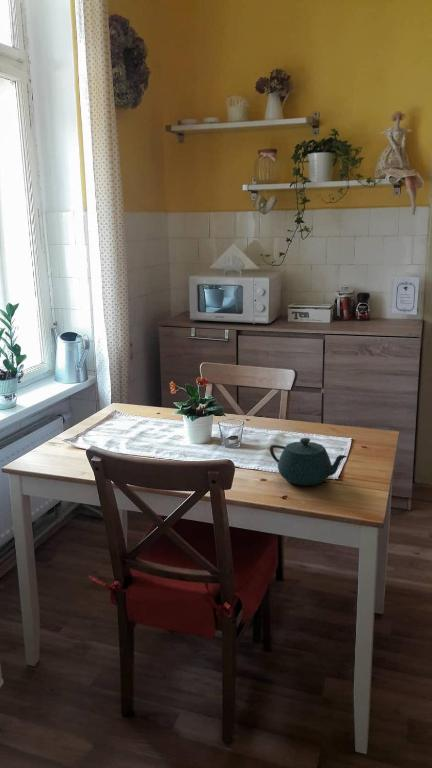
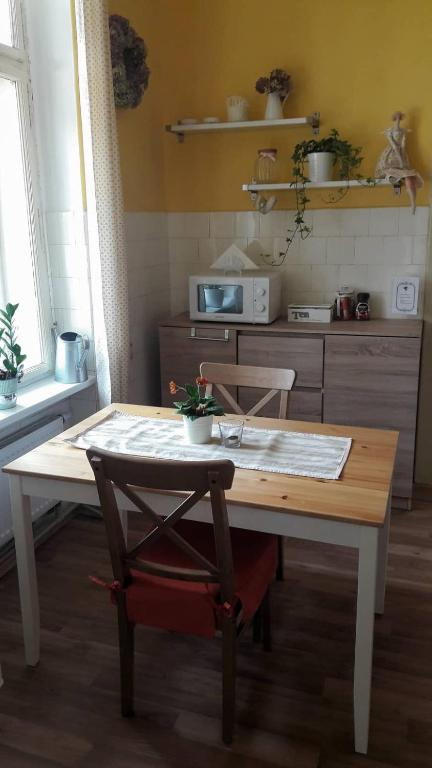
- teapot [269,437,348,486]
